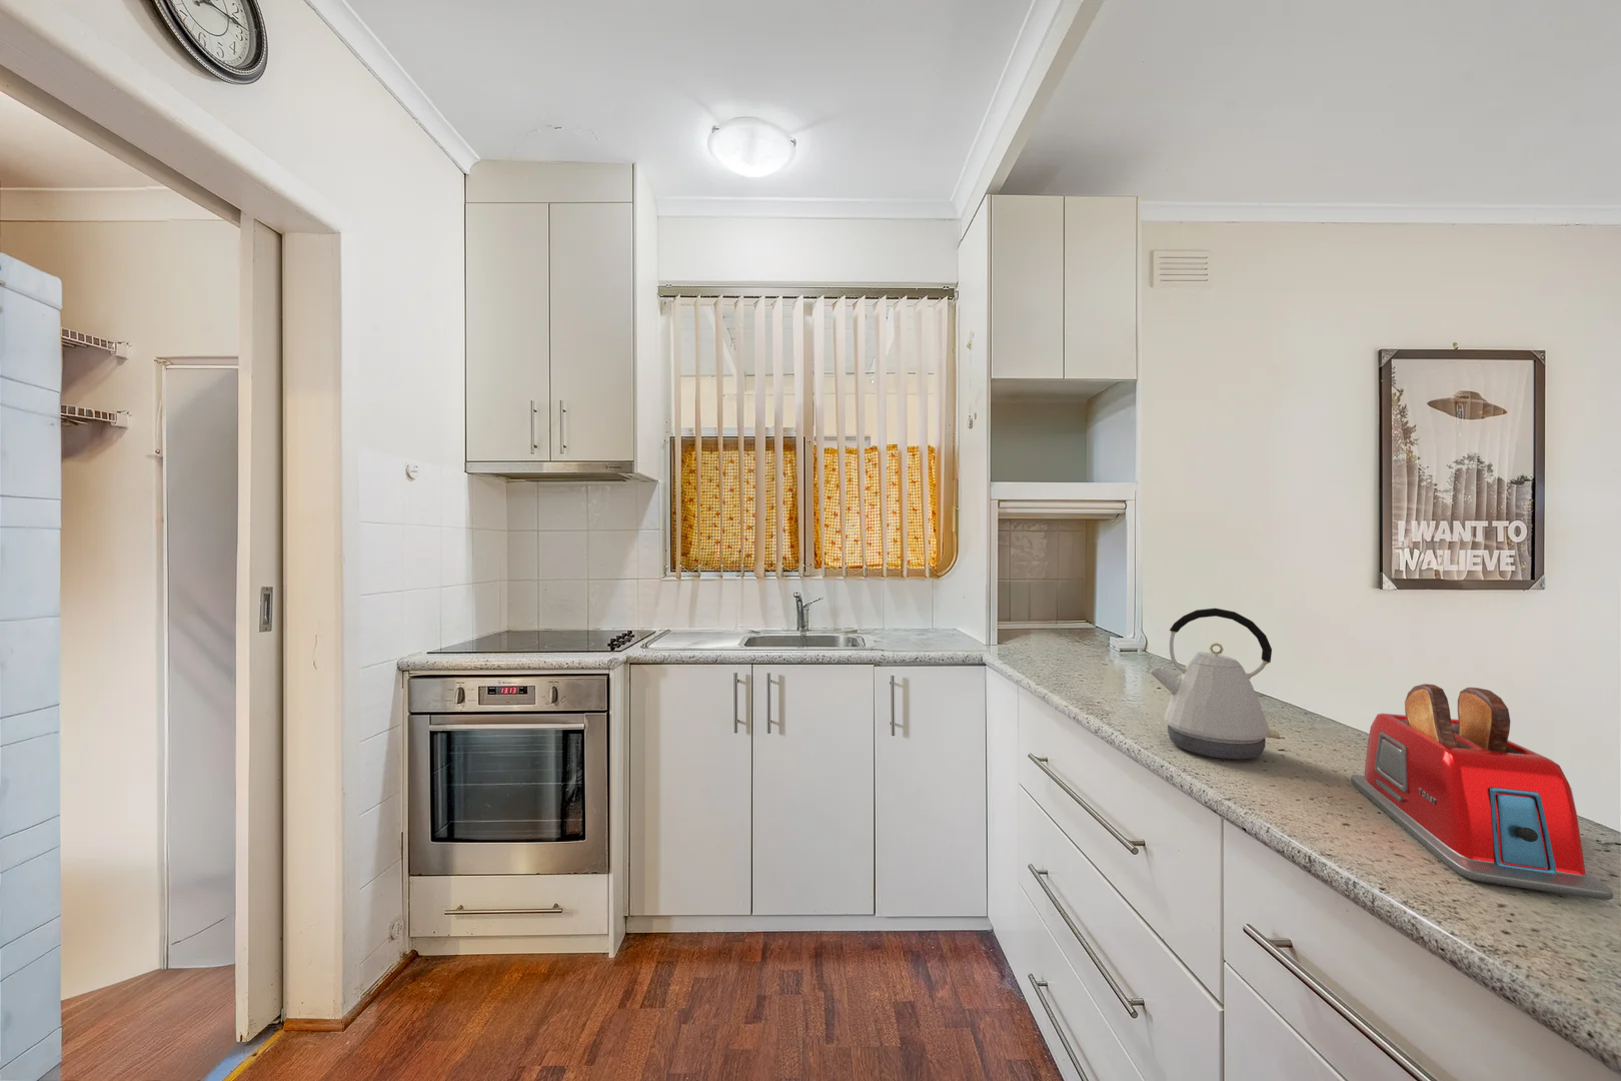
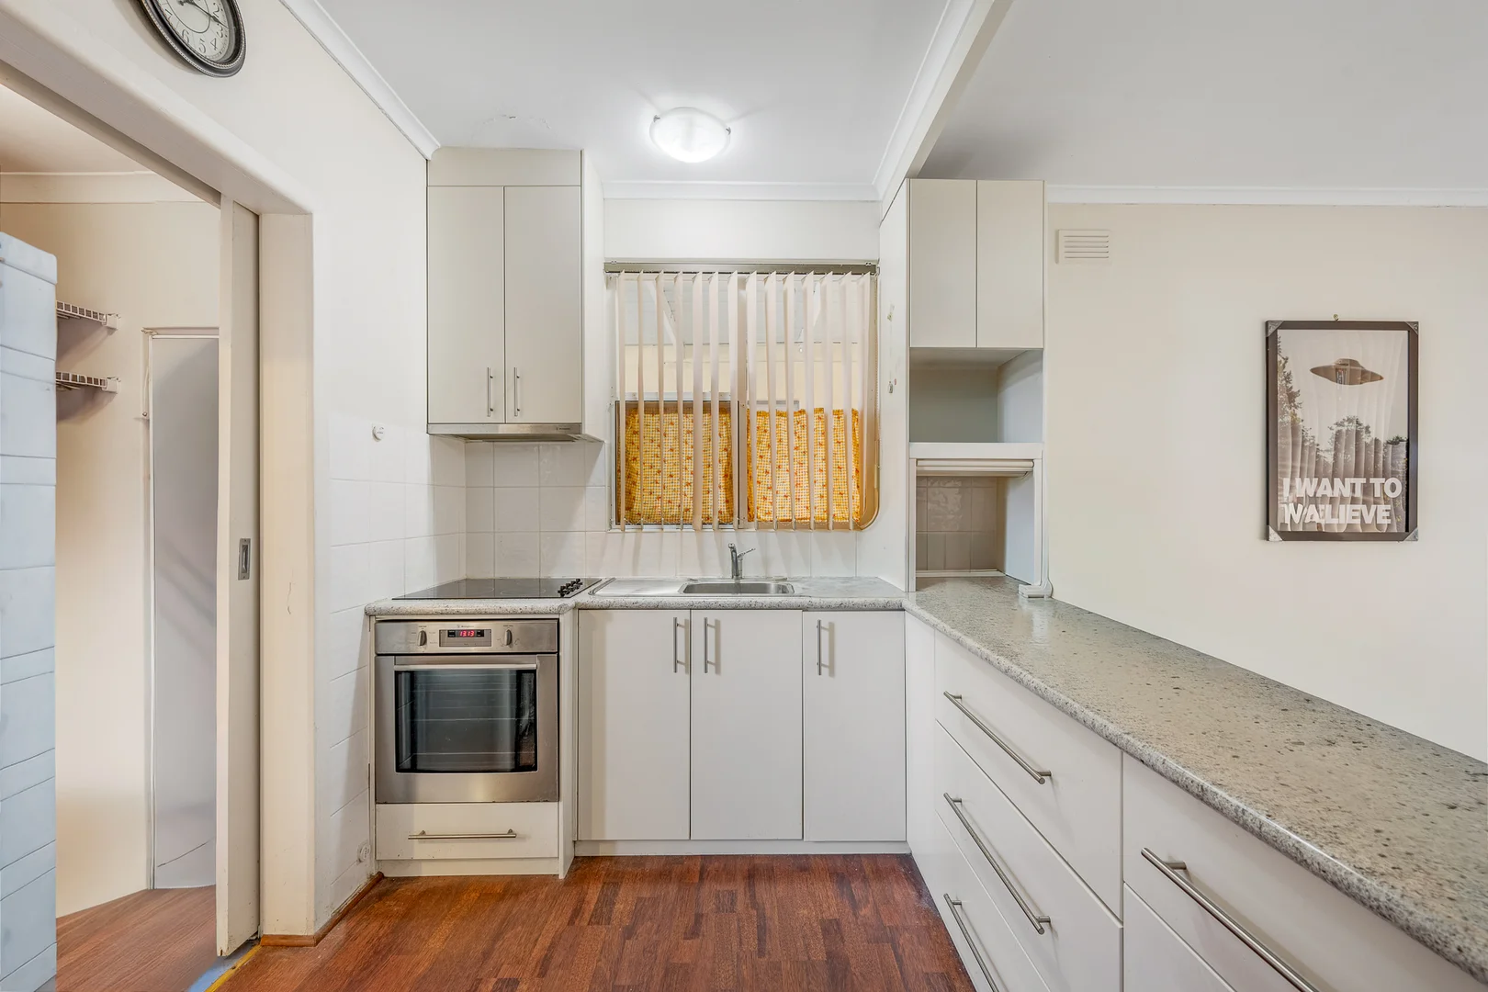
- toaster [1350,683,1614,901]
- kettle [1148,608,1281,761]
